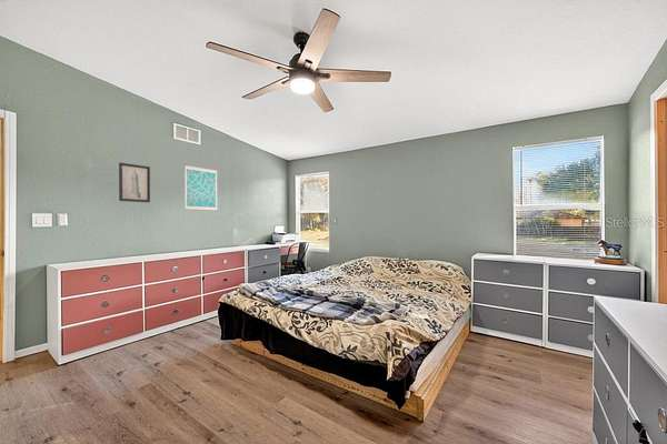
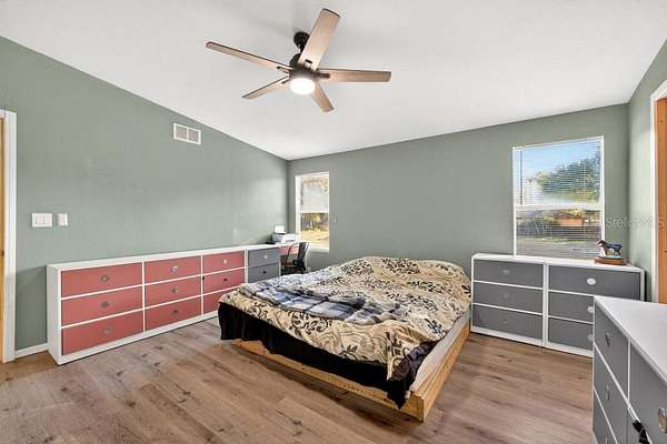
- wall art [183,163,218,212]
- wall art [118,161,151,203]
